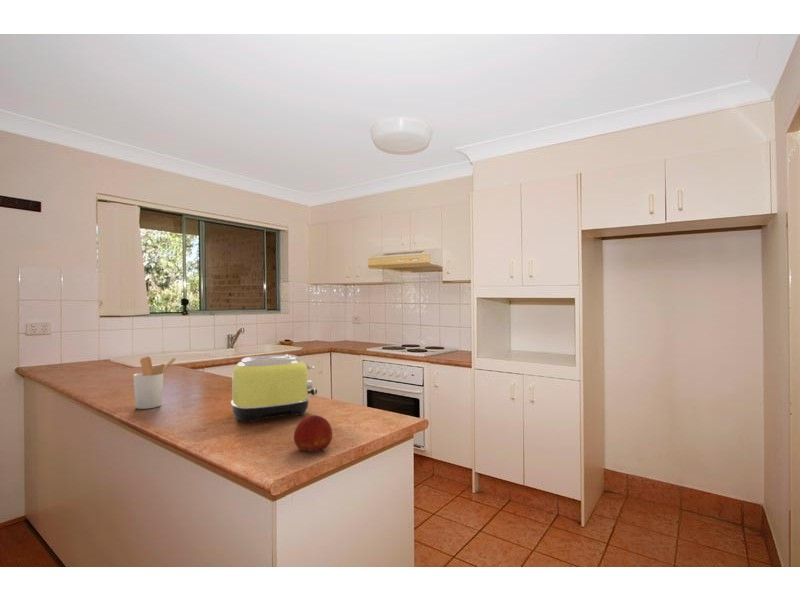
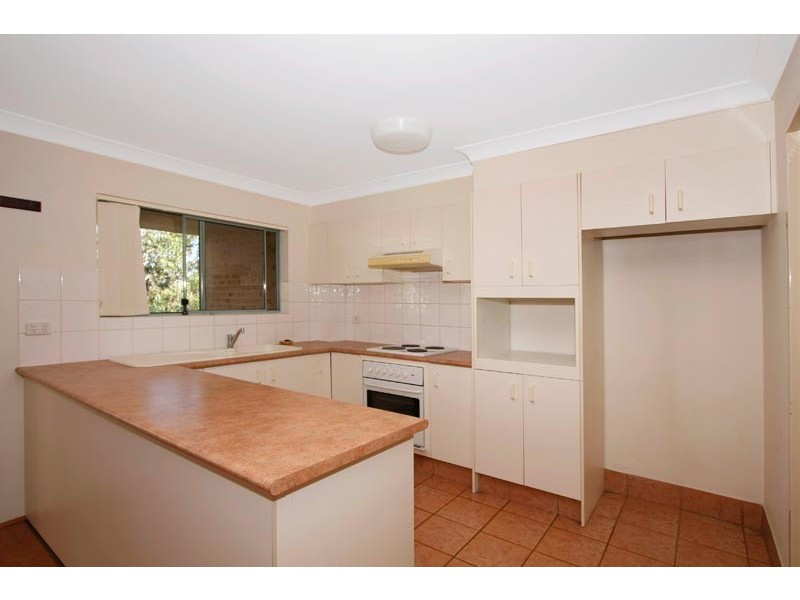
- fruit [293,414,333,454]
- toaster [230,353,318,424]
- utensil holder [132,356,177,410]
